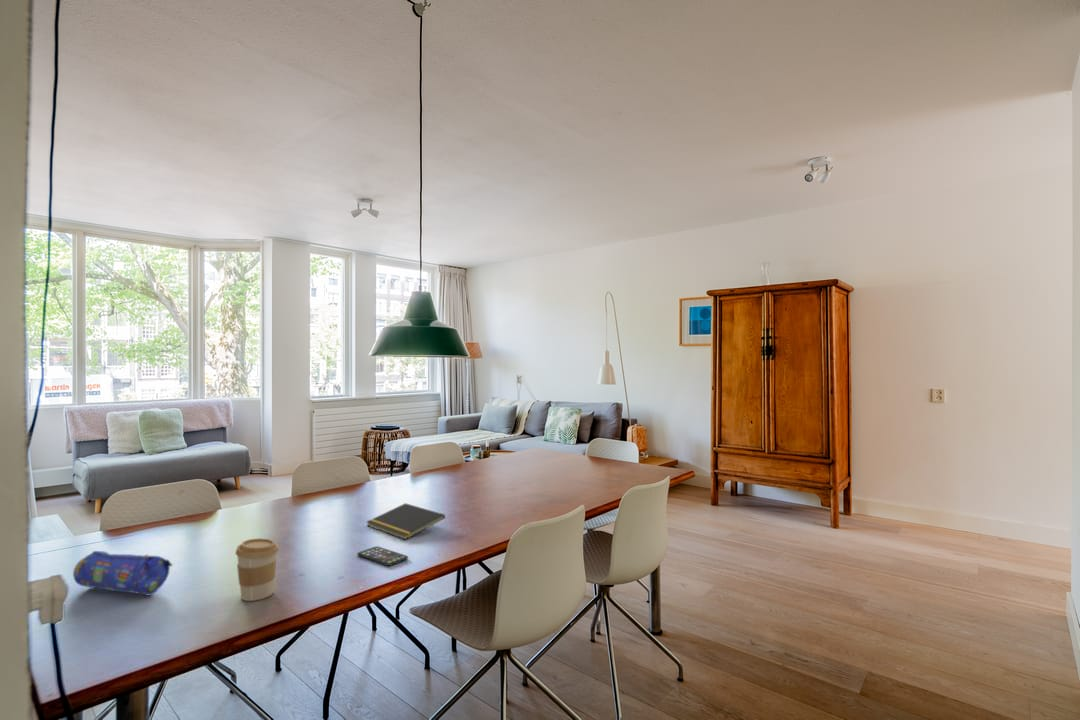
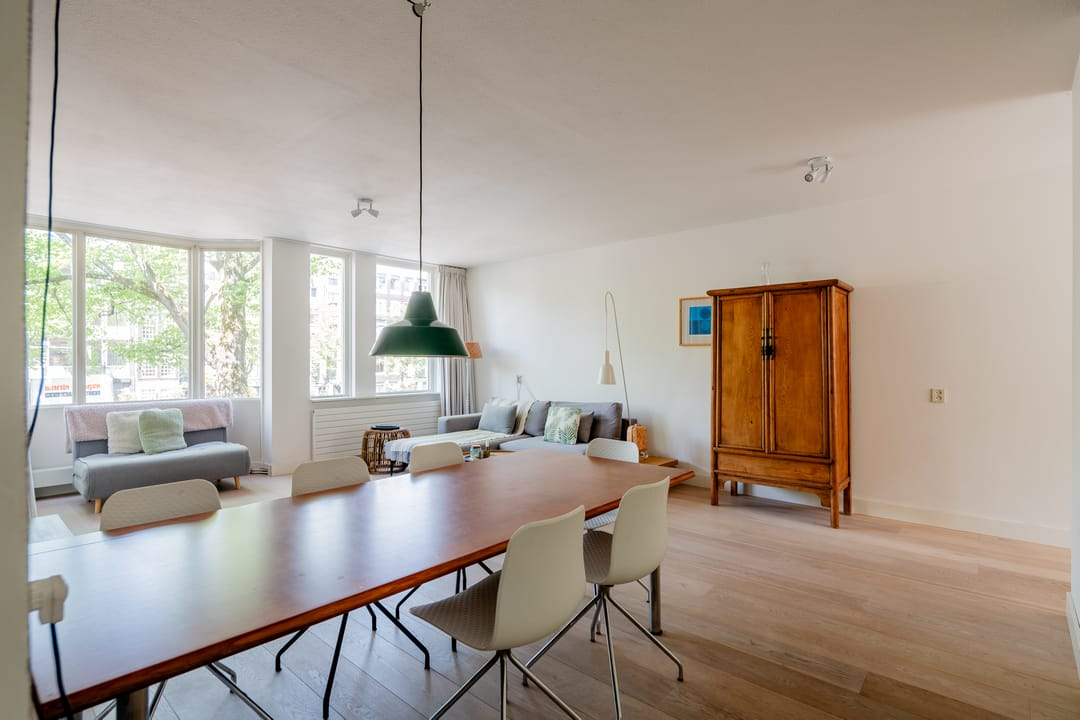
- pencil case [72,550,173,596]
- coffee cup [234,537,280,602]
- smartphone [356,545,409,567]
- notepad [366,502,446,540]
